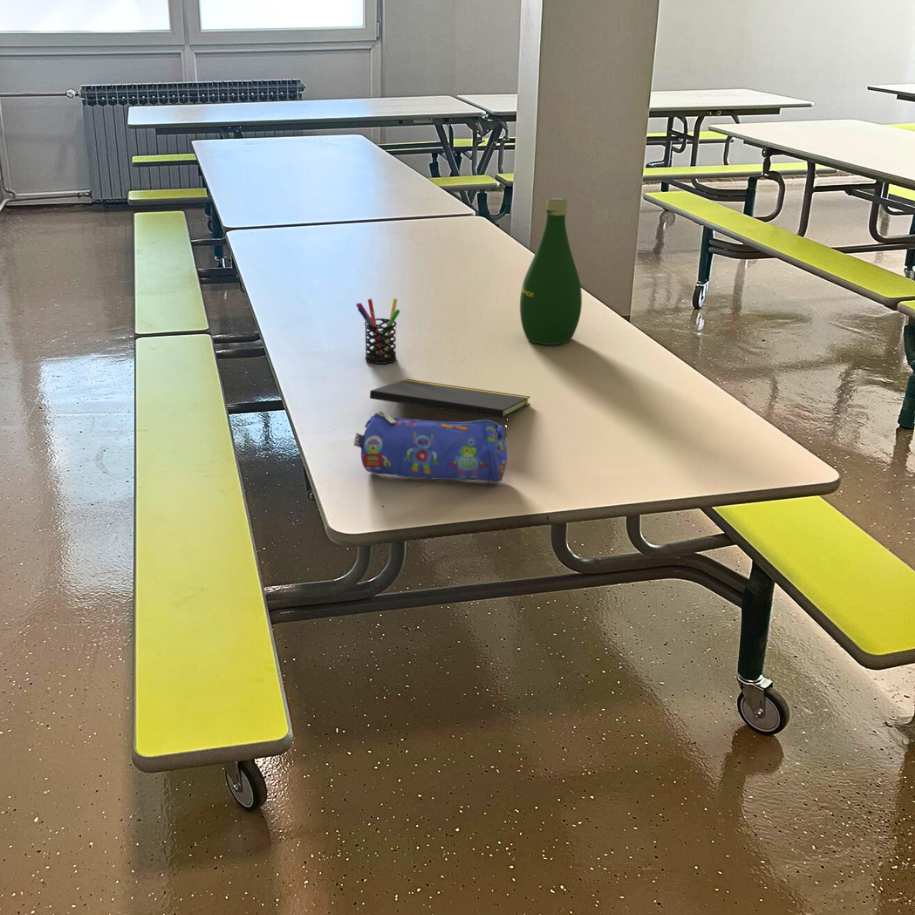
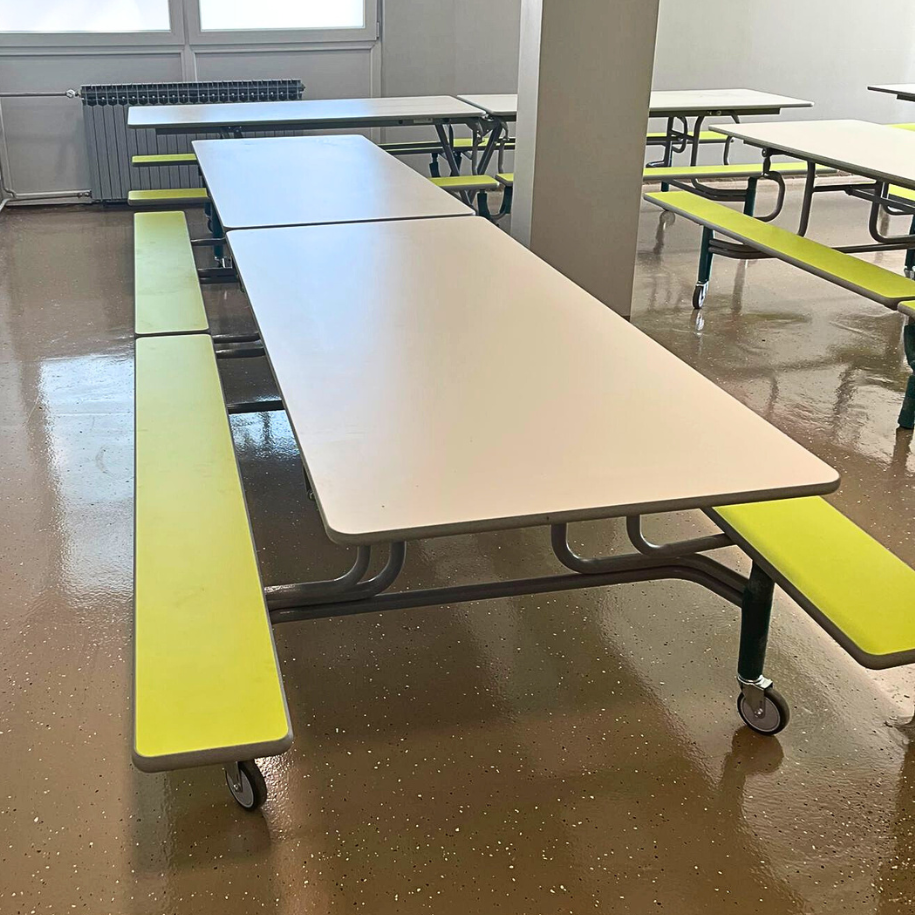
- bottle [519,196,583,346]
- pen holder [355,297,401,365]
- notepad [369,378,531,438]
- pencil case [353,410,509,484]
